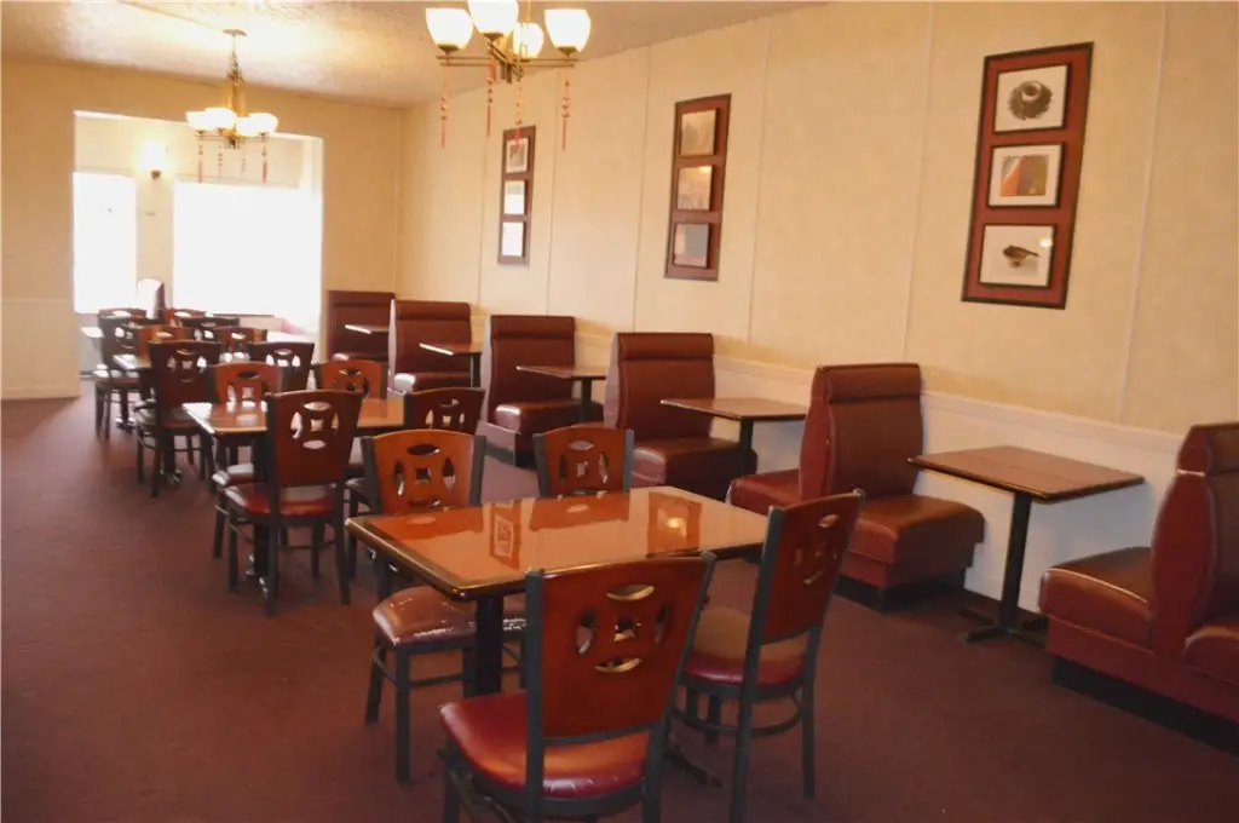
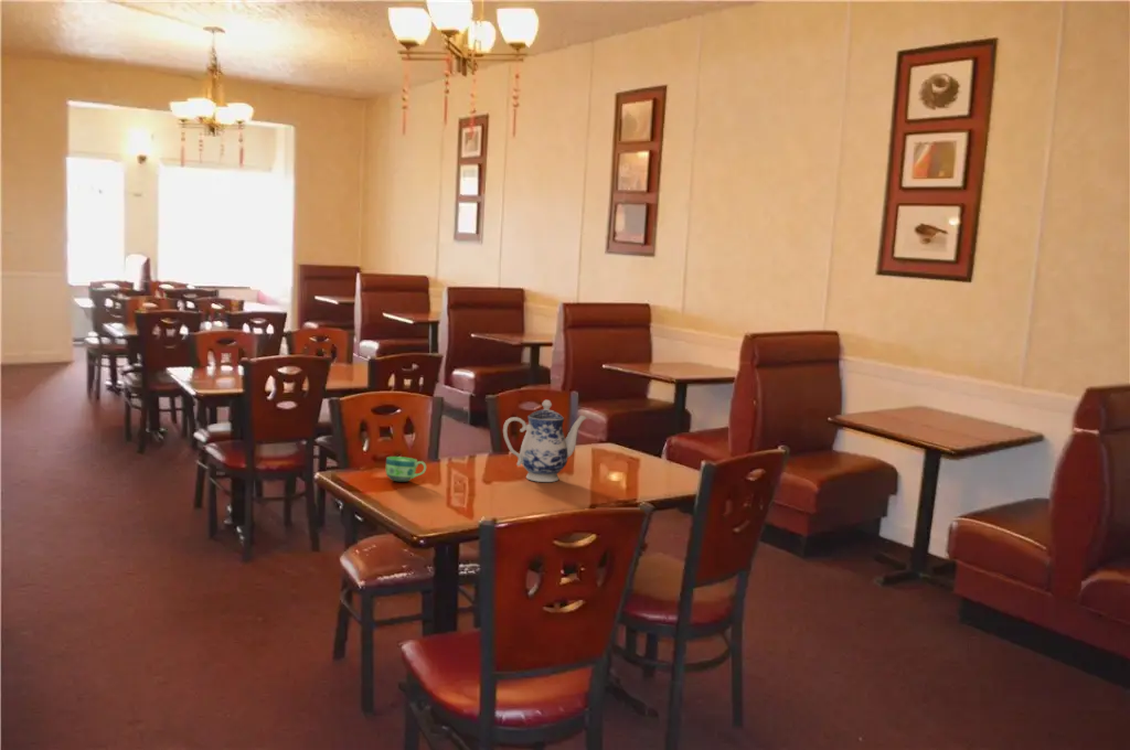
+ teapot [502,399,588,483]
+ cup [385,456,427,482]
